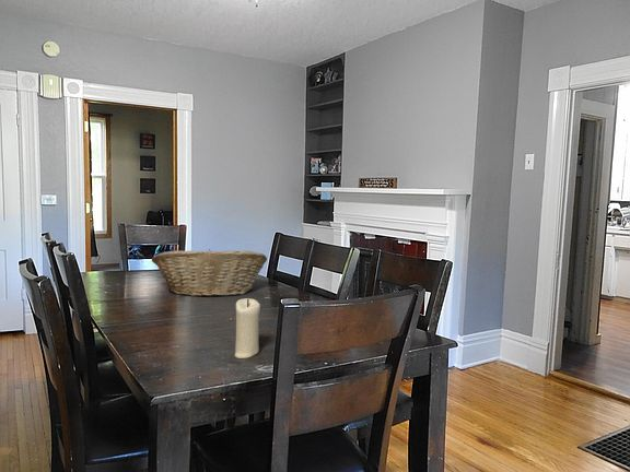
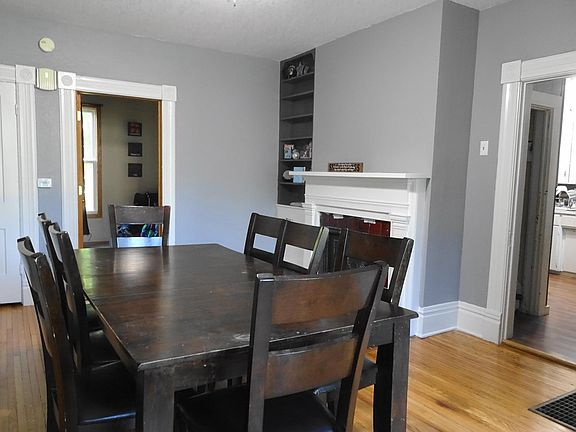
- fruit basket [151,248,268,298]
- candle [234,297,261,359]
